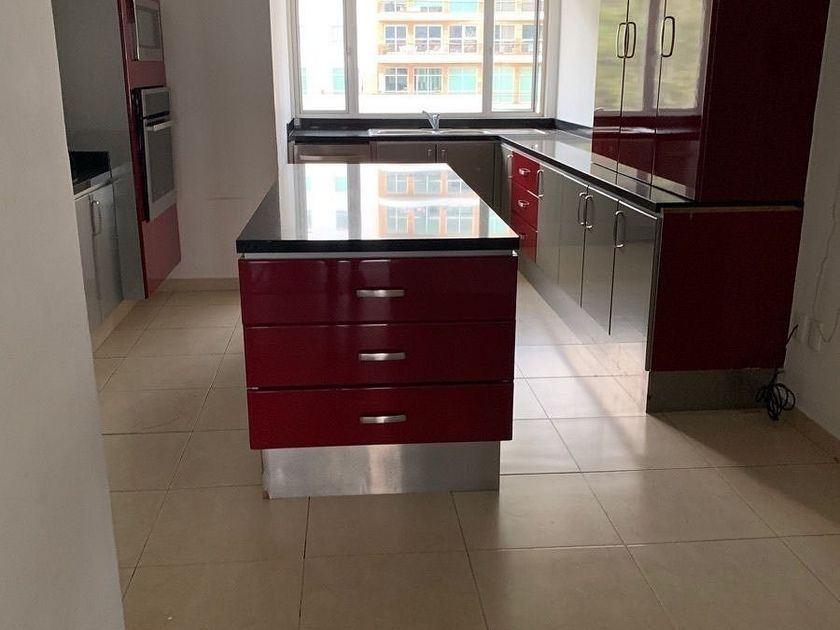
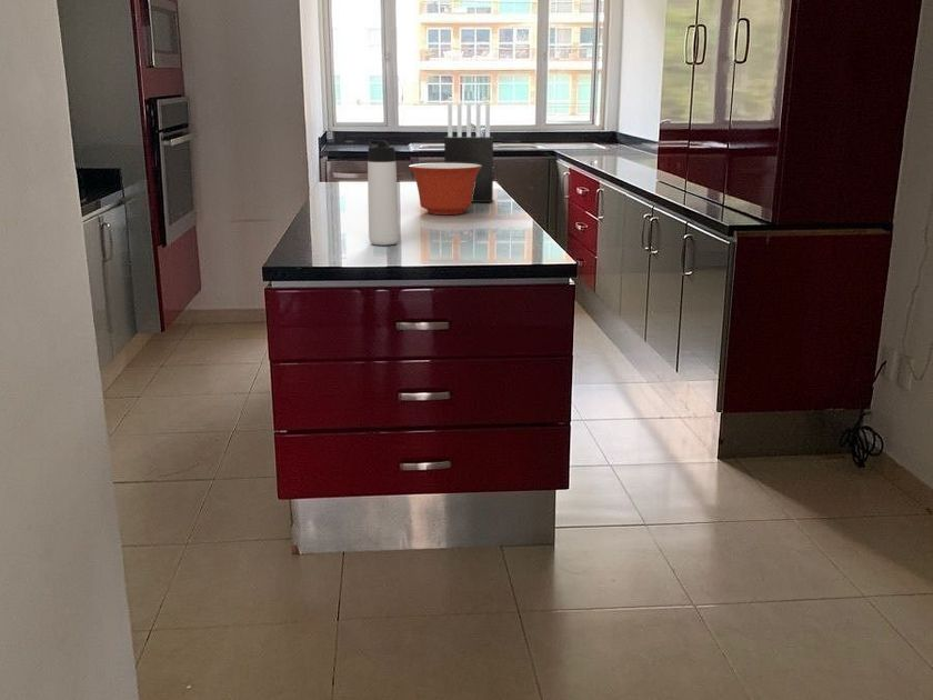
+ knife block [443,102,494,203]
+ thermos bottle [367,139,400,247]
+ mixing bowl [408,162,482,216]
